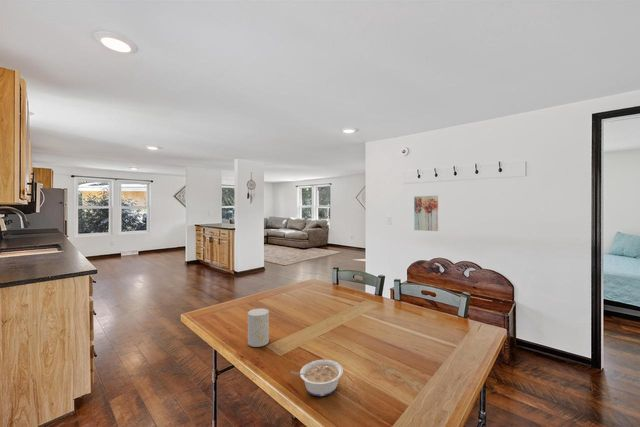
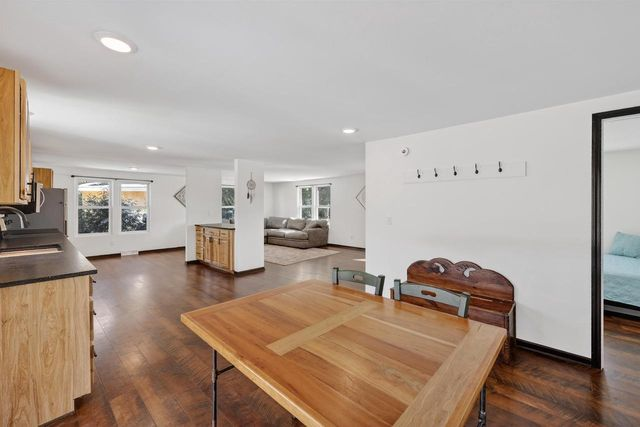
- legume [290,359,344,397]
- cup [247,308,270,348]
- wall art [413,195,439,232]
